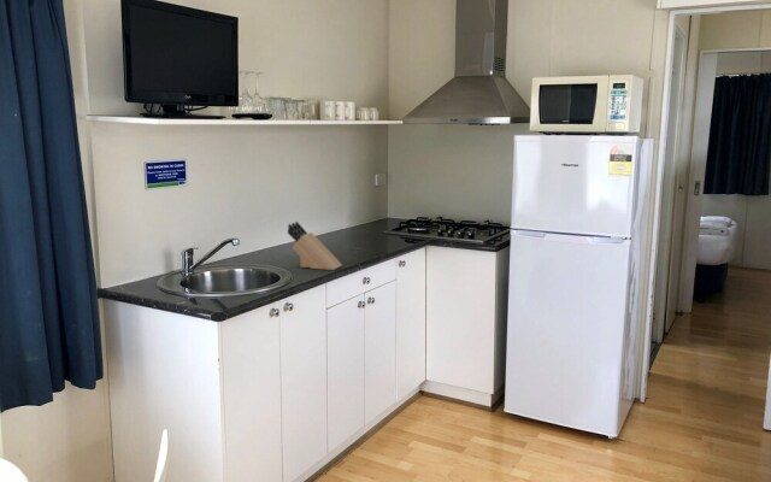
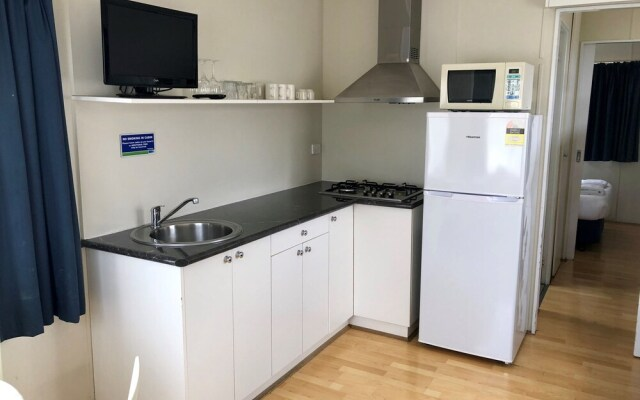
- knife block [287,221,343,271]
